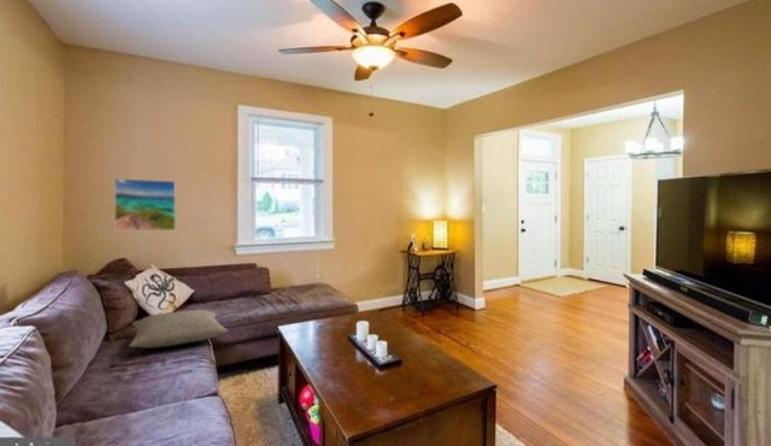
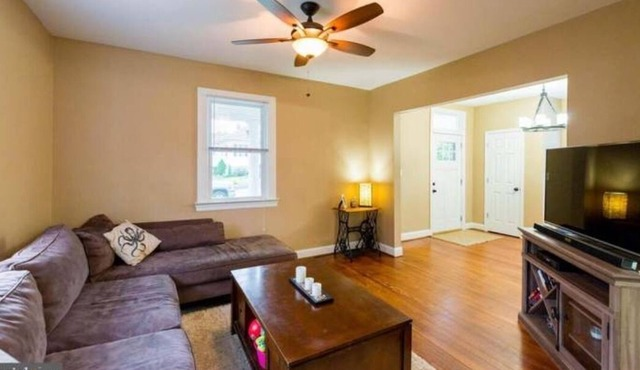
- pillow [128,309,229,350]
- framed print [113,177,177,231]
